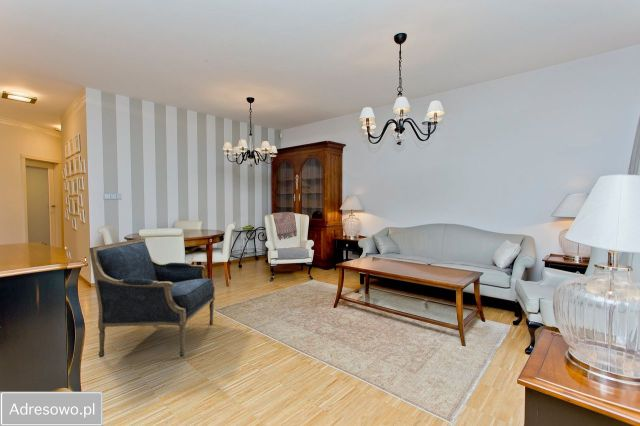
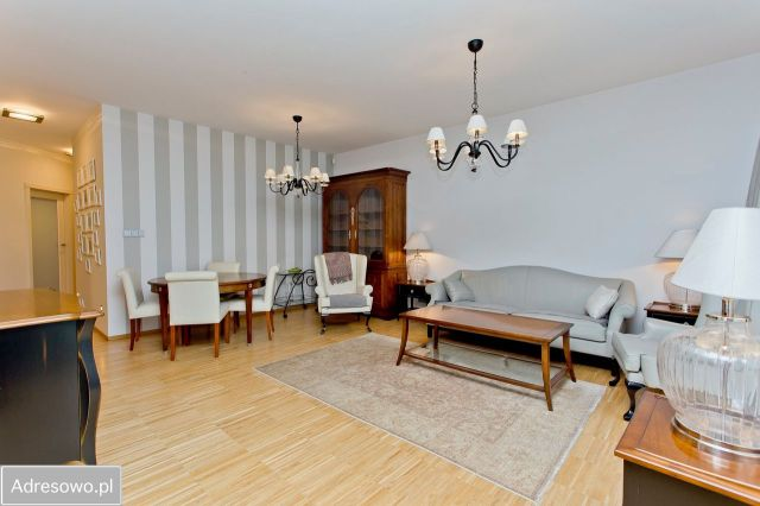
- armchair [88,237,216,358]
